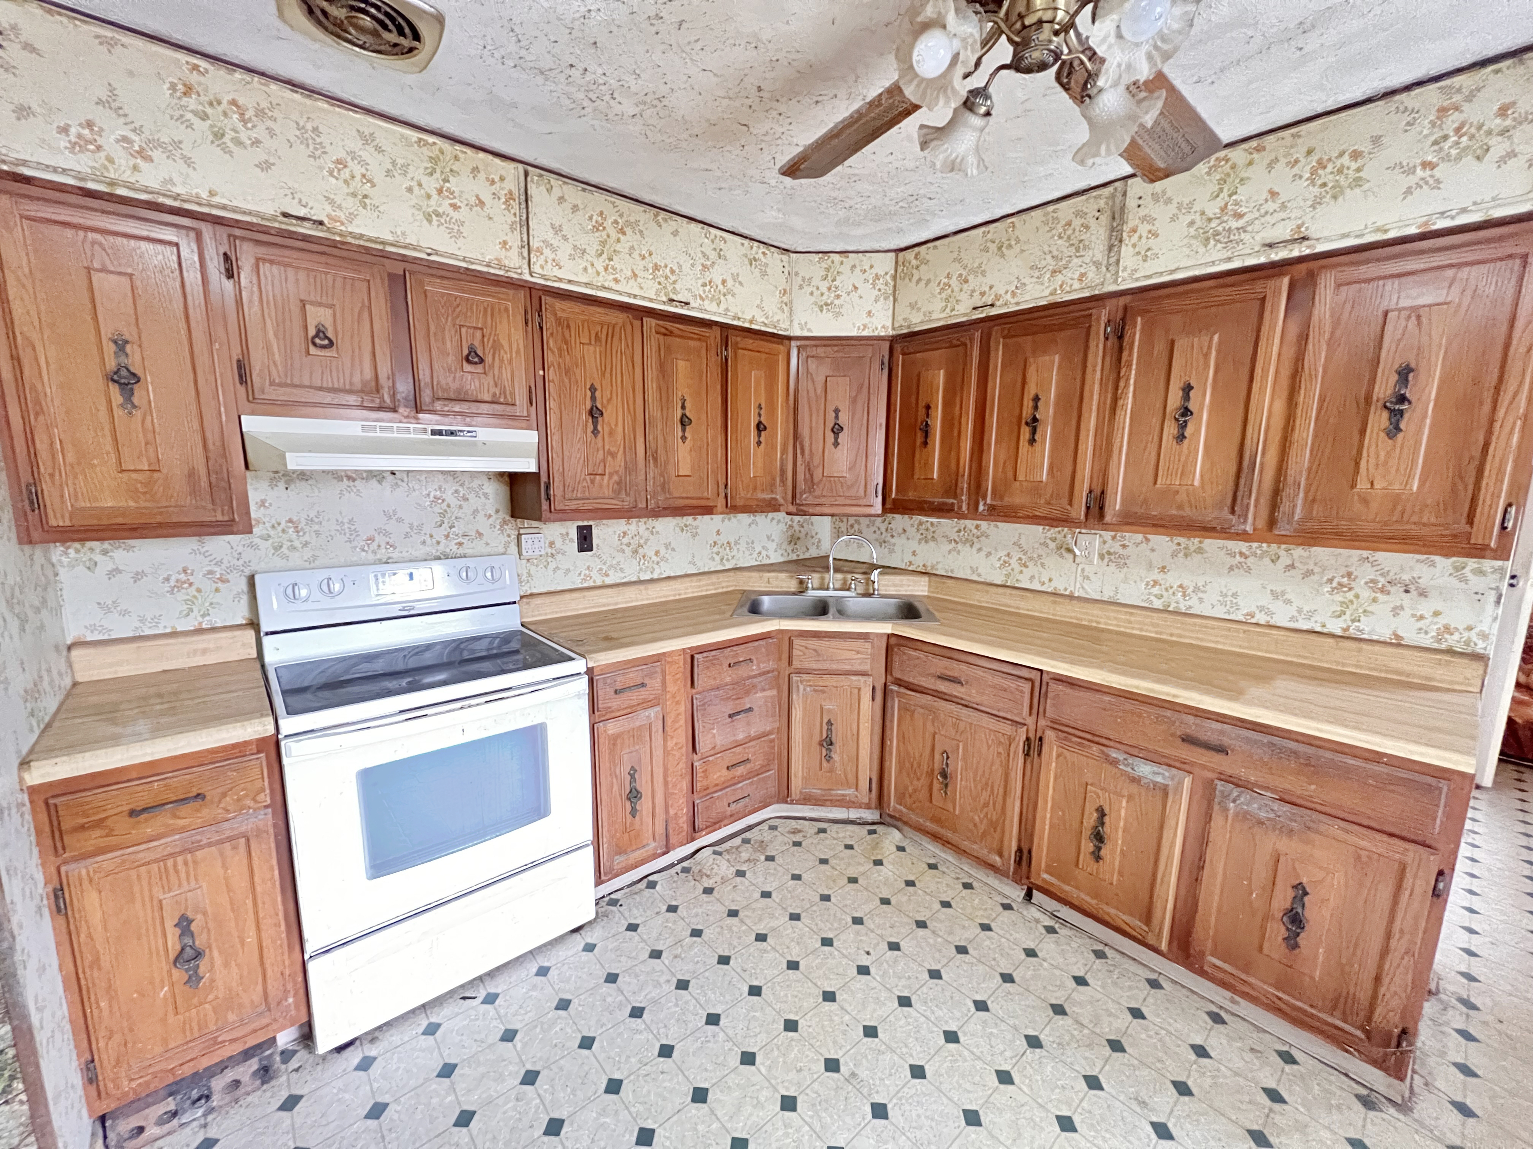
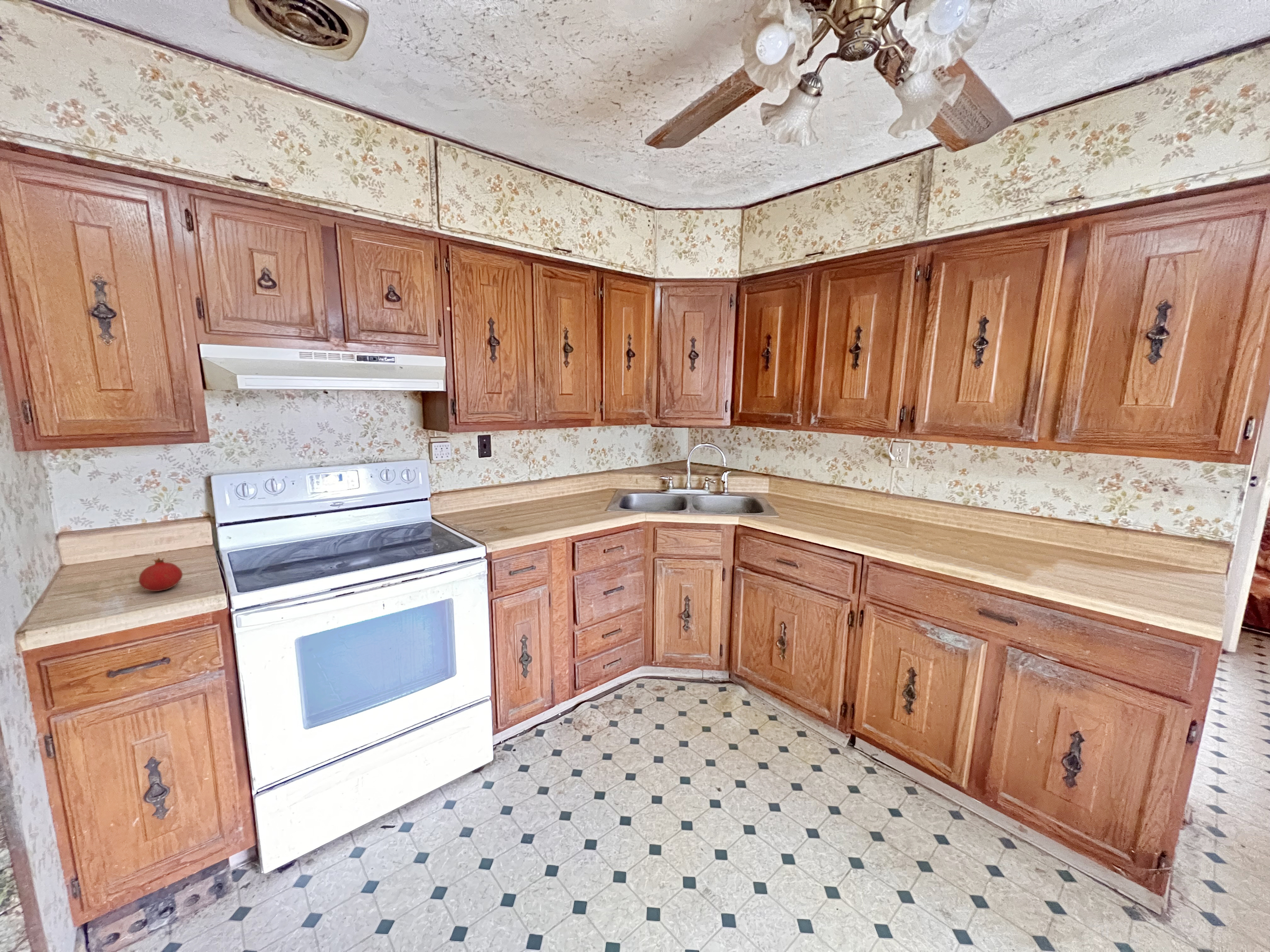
+ fruit [138,557,183,592]
